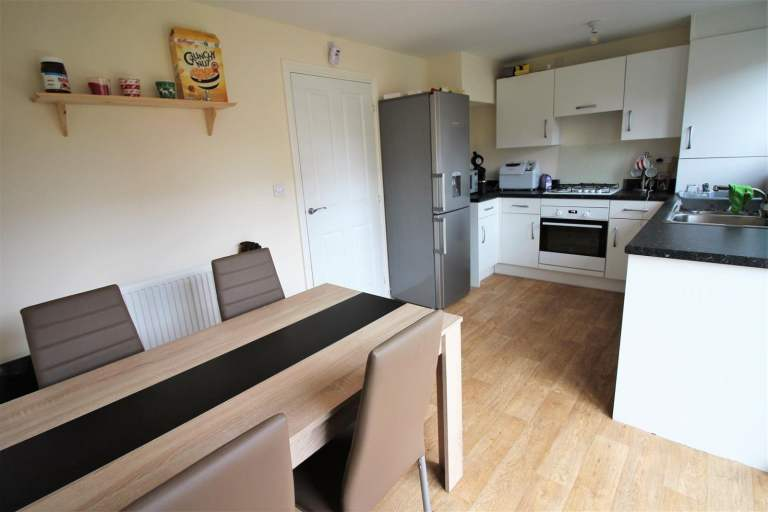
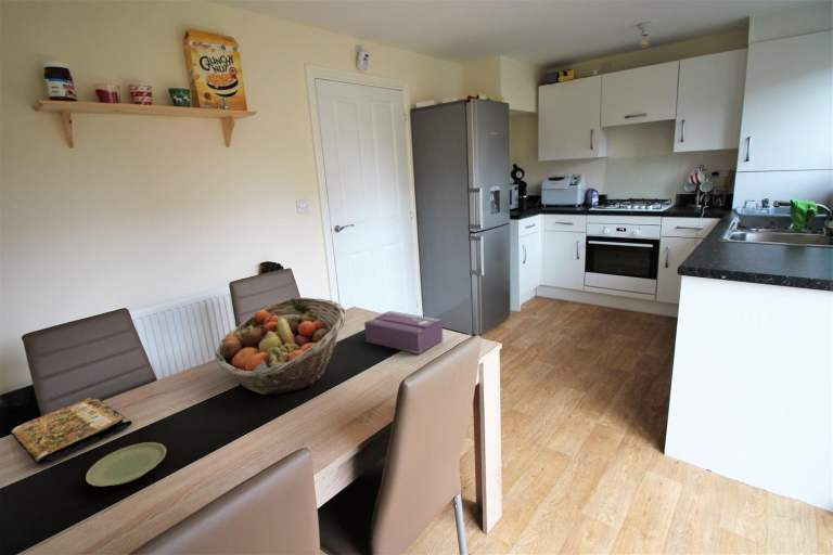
+ tissue box [363,310,444,354]
+ book [10,397,132,465]
+ fruit basket [214,297,347,396]
+ plate [85,441,167,487]
